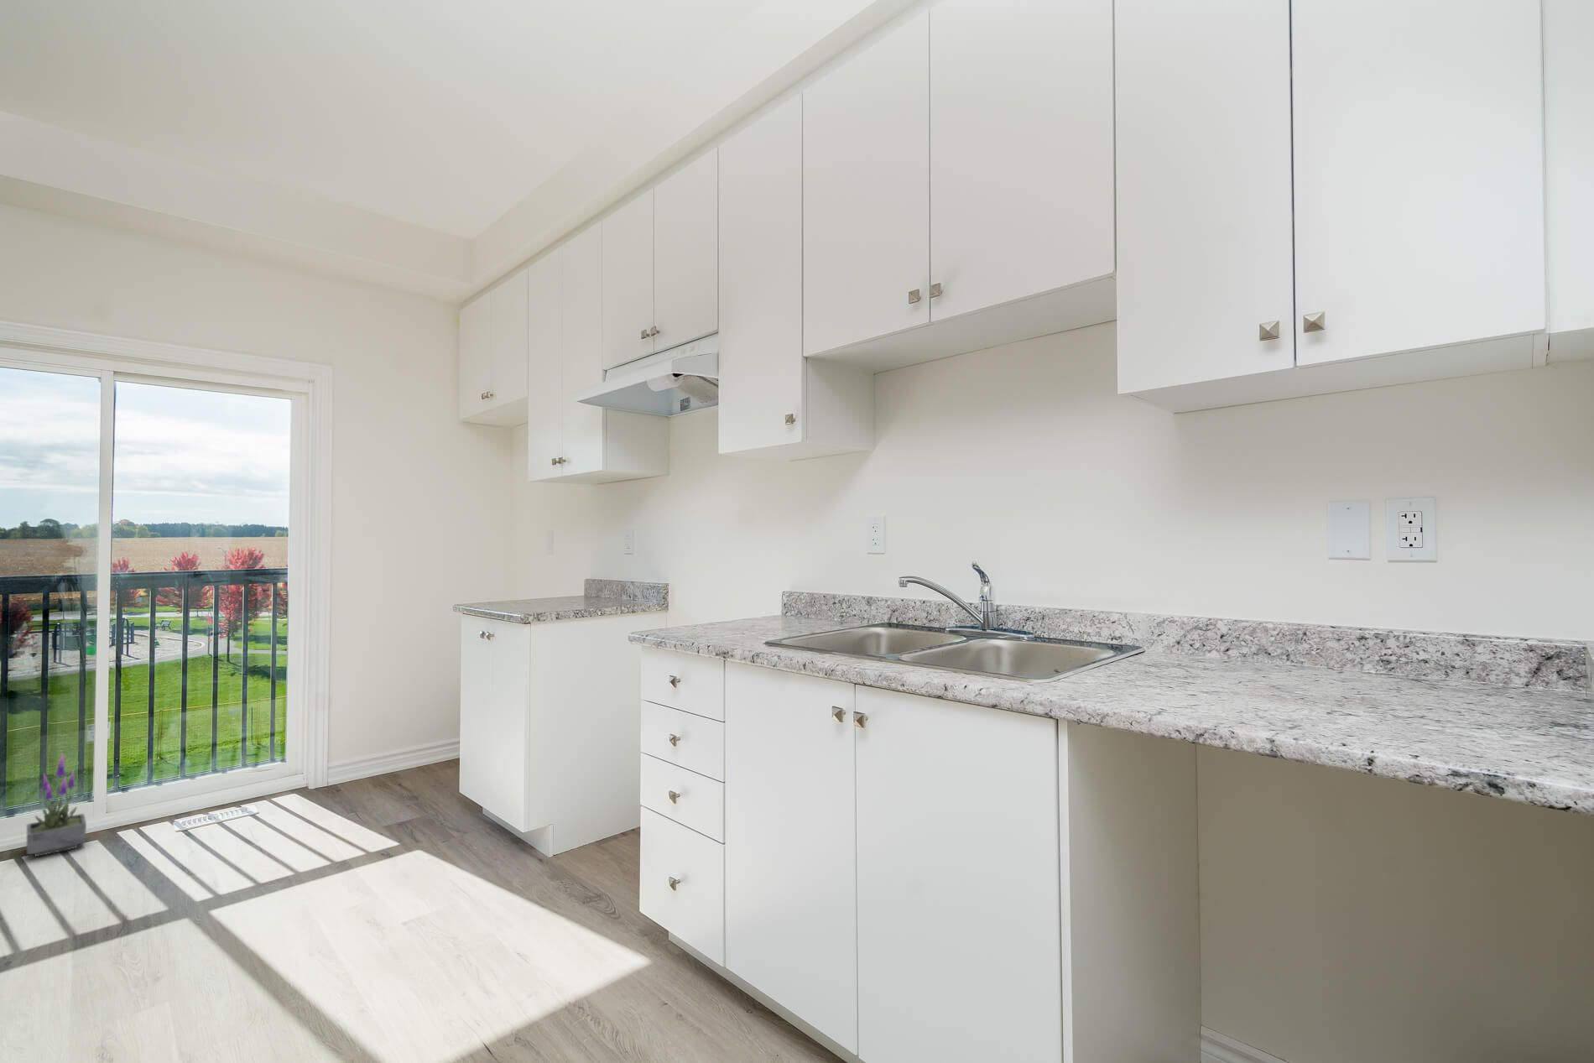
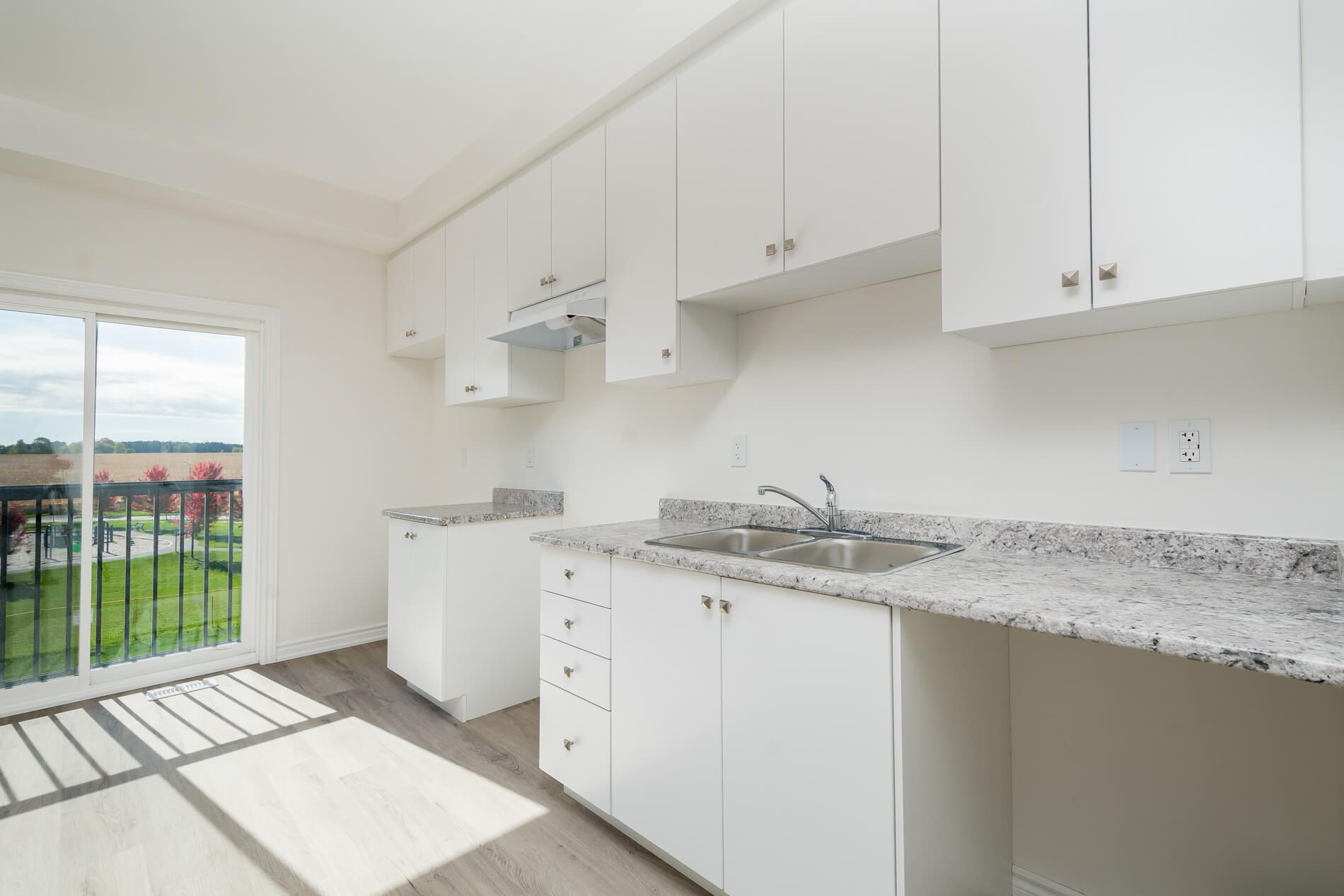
- potted plant [26,753,88,858]
